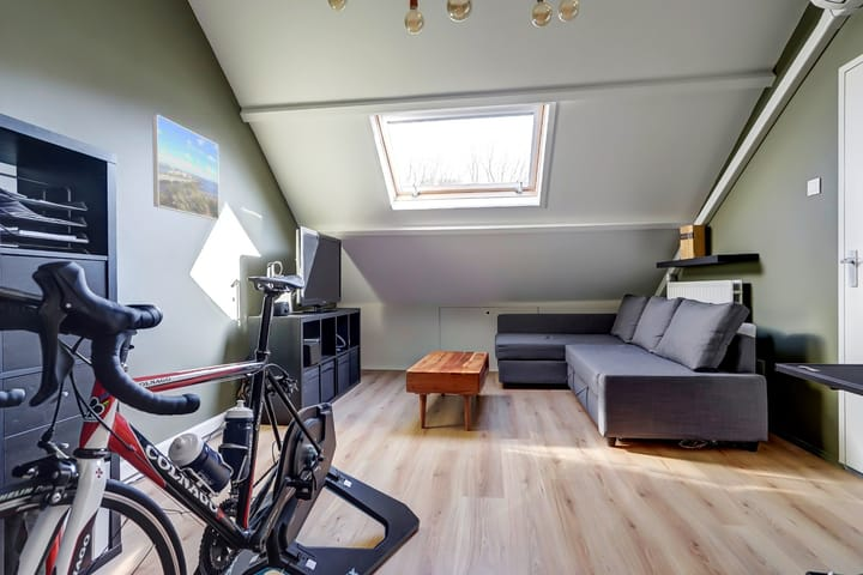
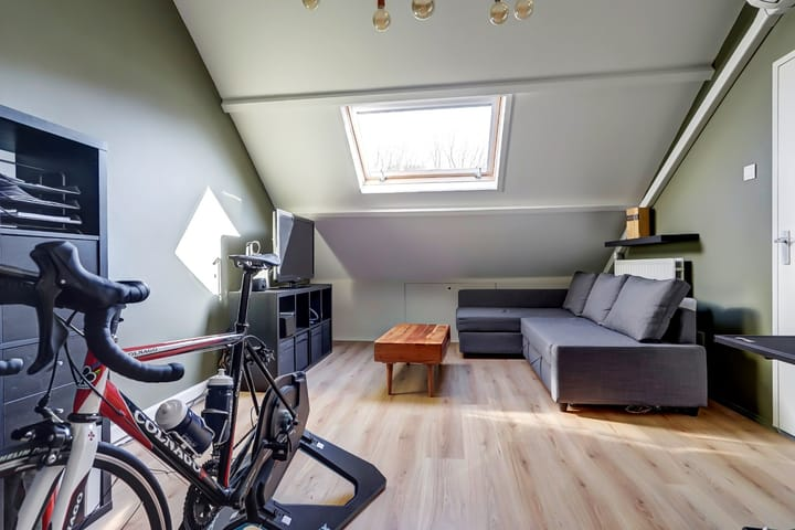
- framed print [151,113,221,222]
